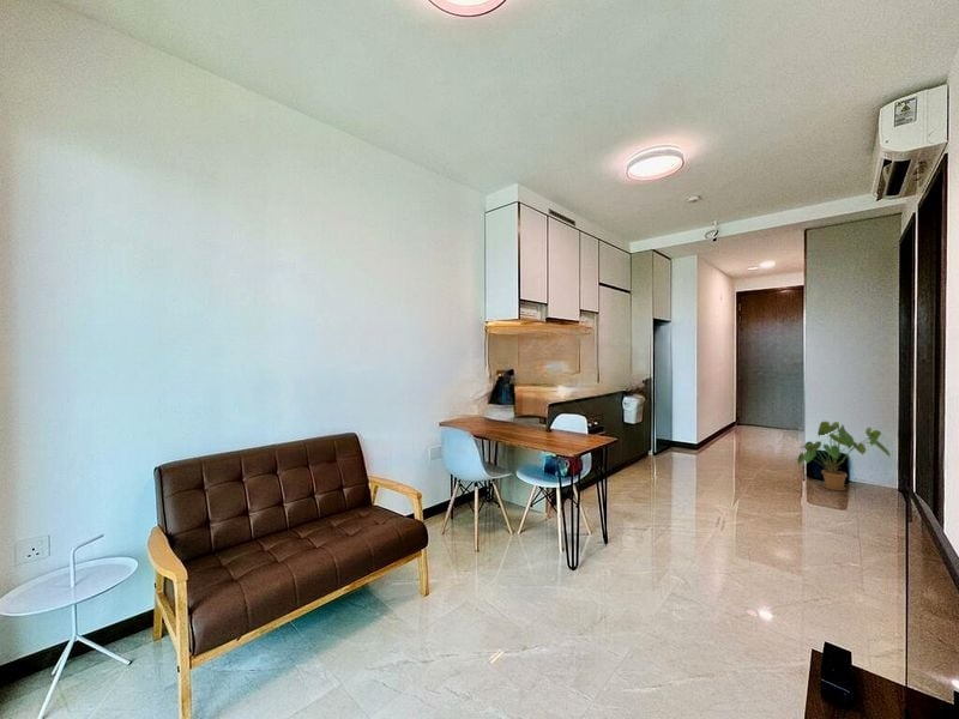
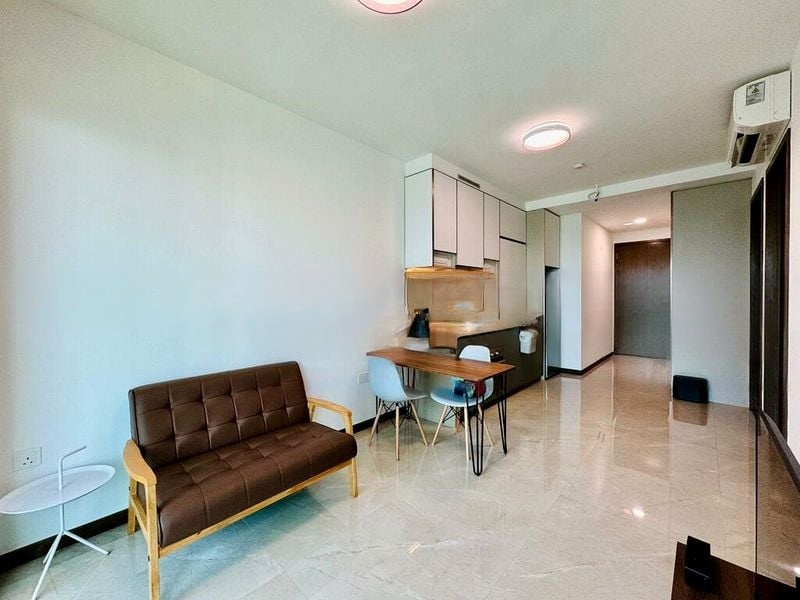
- house plant [796,421,893,493]
